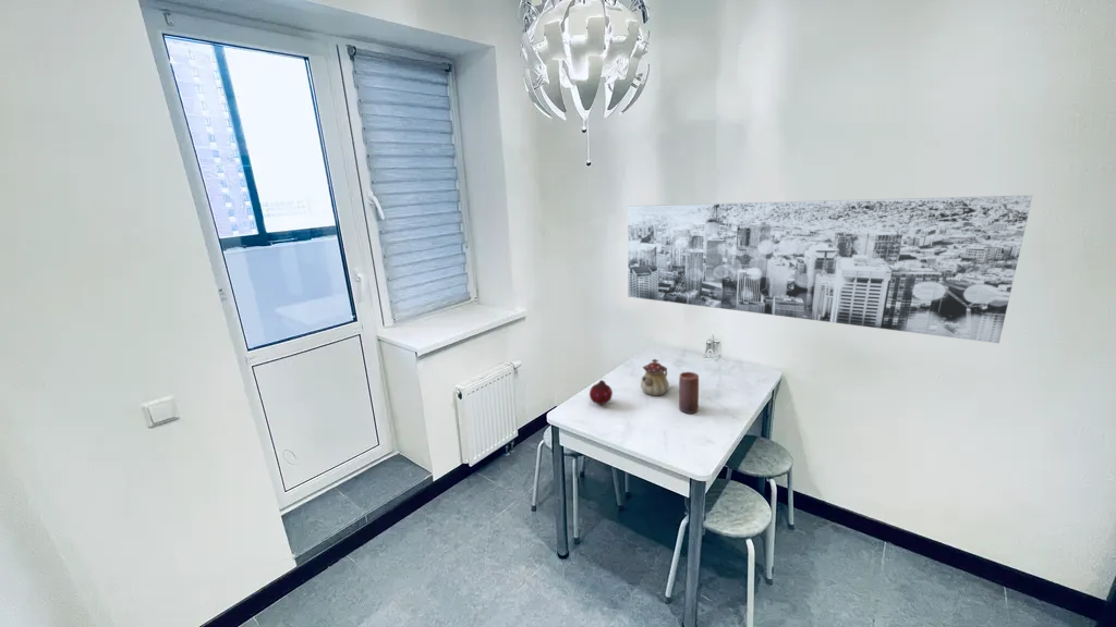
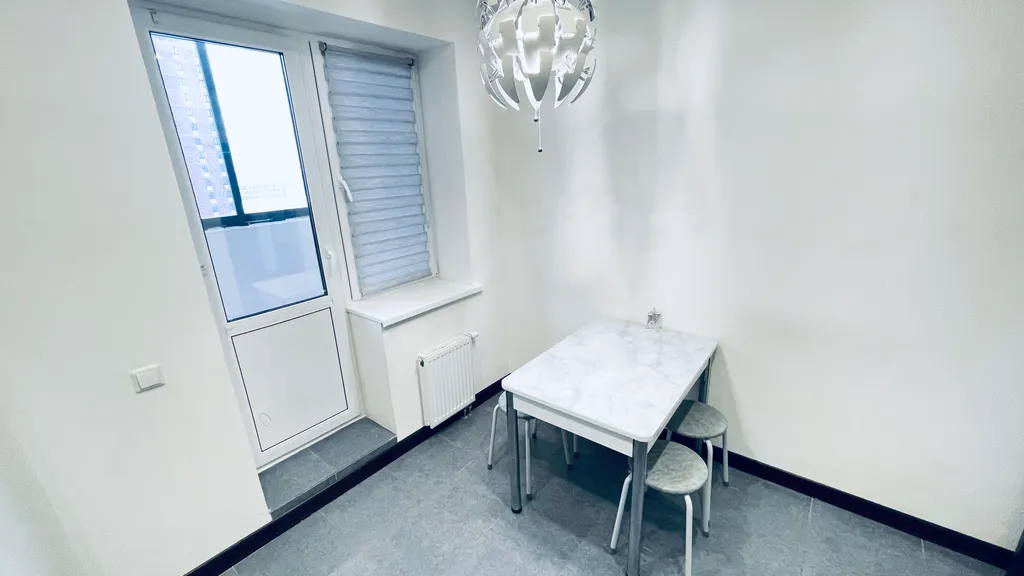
- candle [678,371,700,415]
- fruit [589,379,614,406]
- wall art [627,194,1033,344]
- teapot [640,358,670,397]
